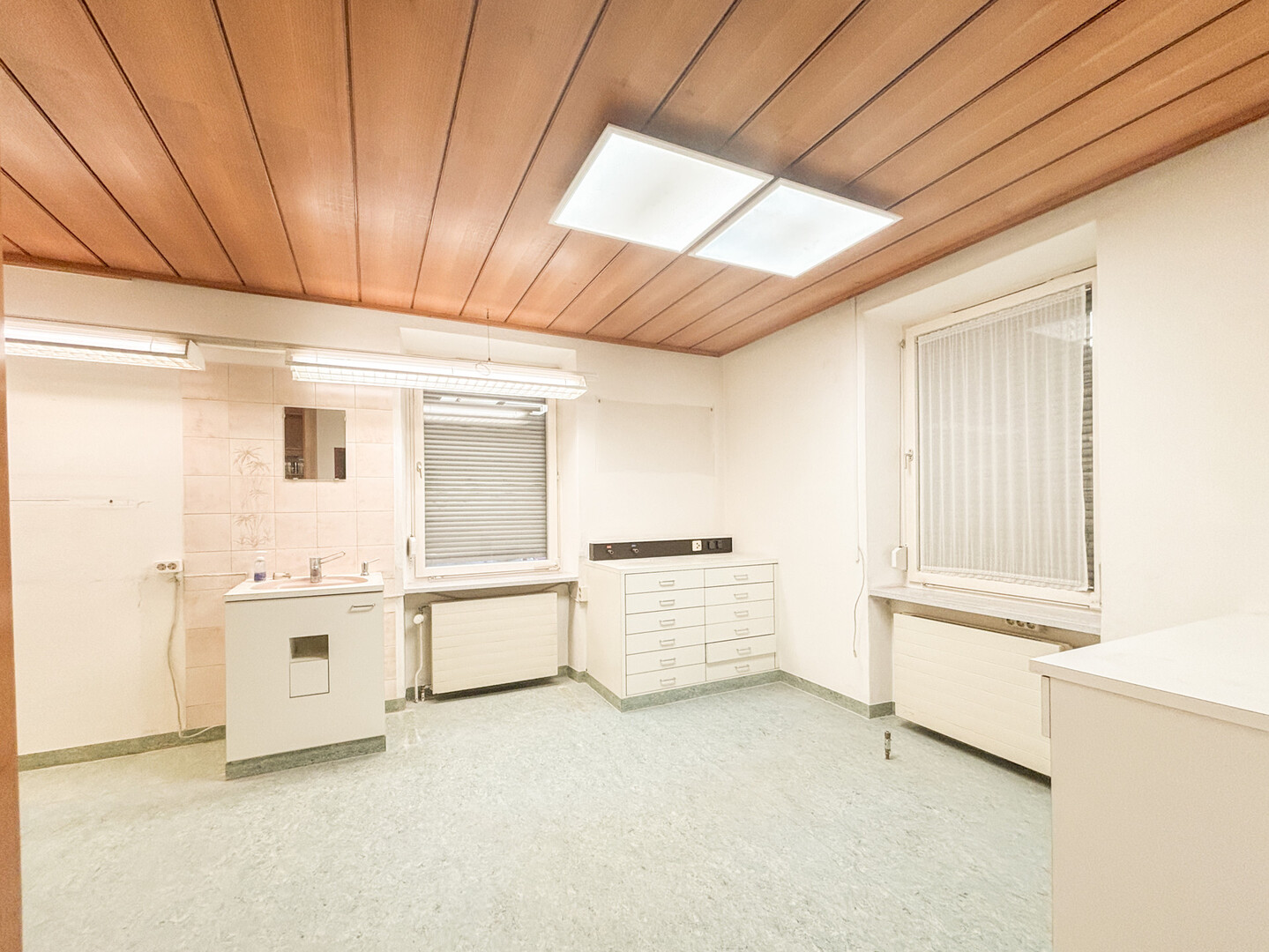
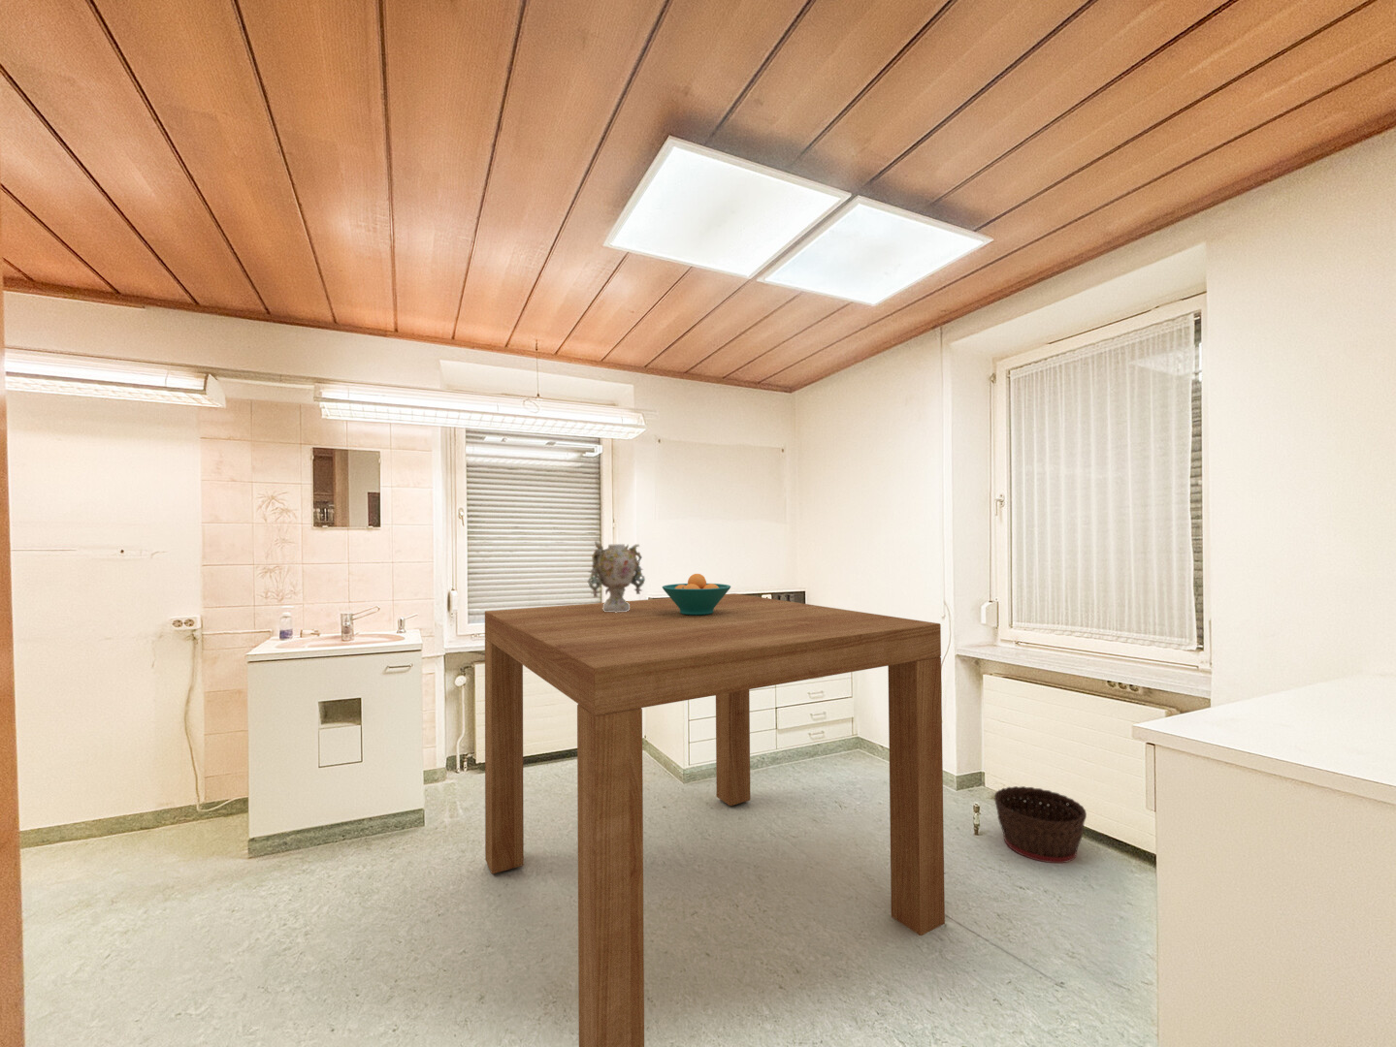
+ fruit bowl [661,573,732,616]
+ vase [587,540,646,613]
+ table [484,593,946,1047]
+ basket [993,785,1088,863]
